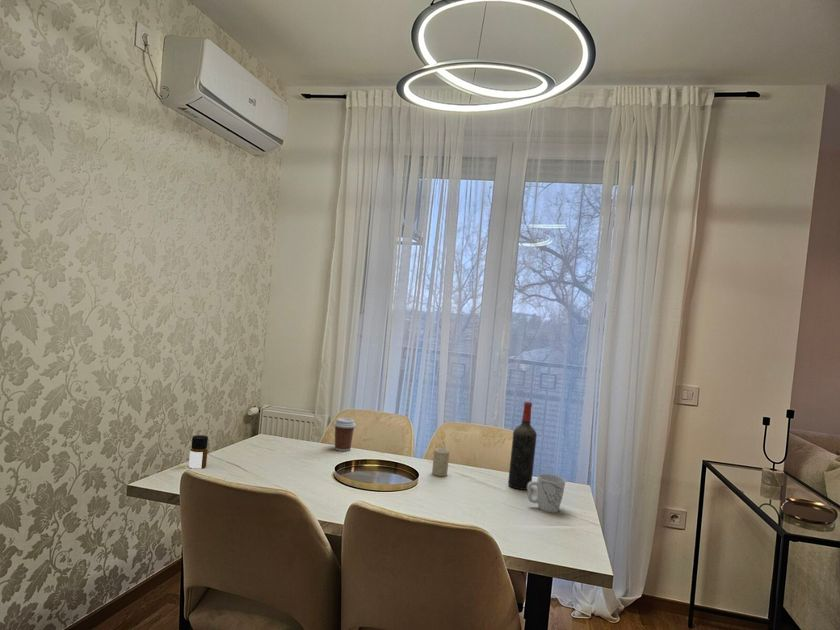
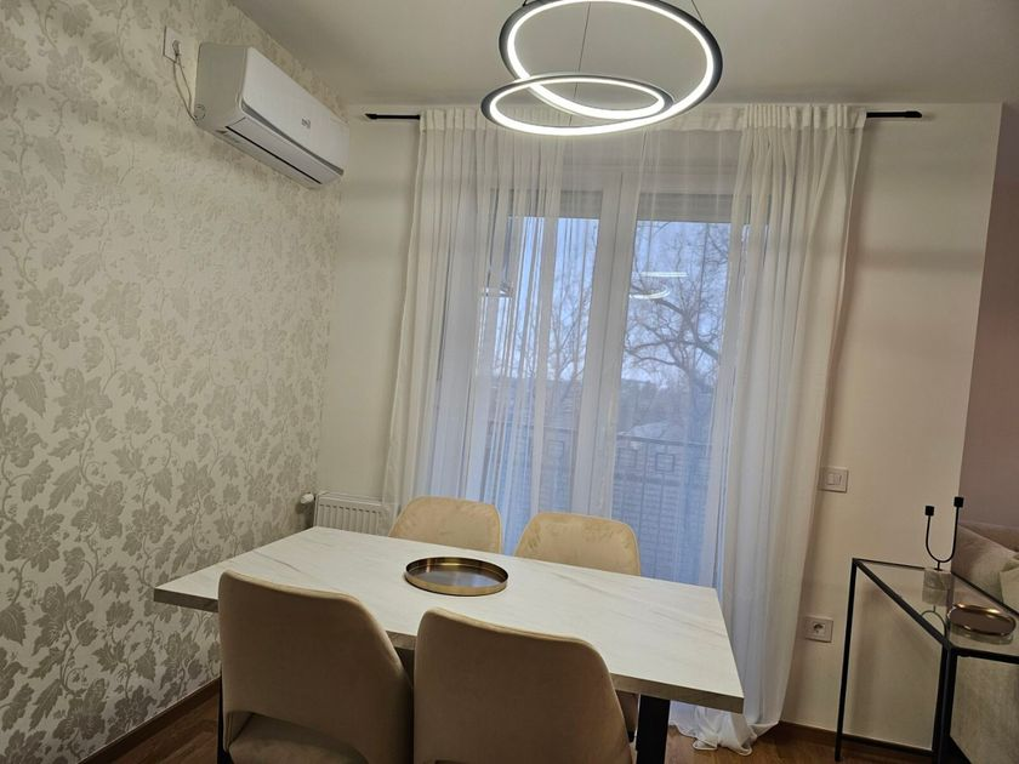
- coffee cup [333,417,357,452]
- mug [527,473,566,513]
- wine bottle [507,401,538,491]
- candle [431,445,450,477]
- bottle [188,434,209,470]
